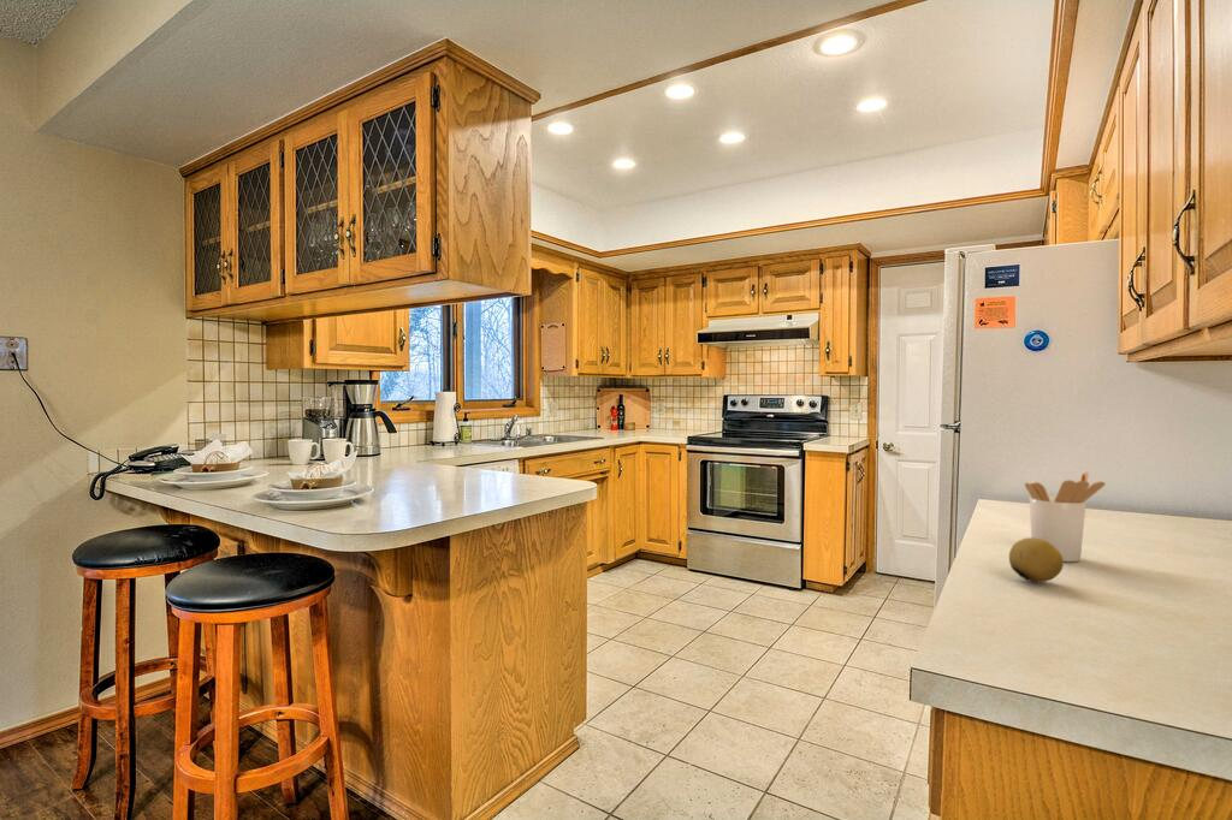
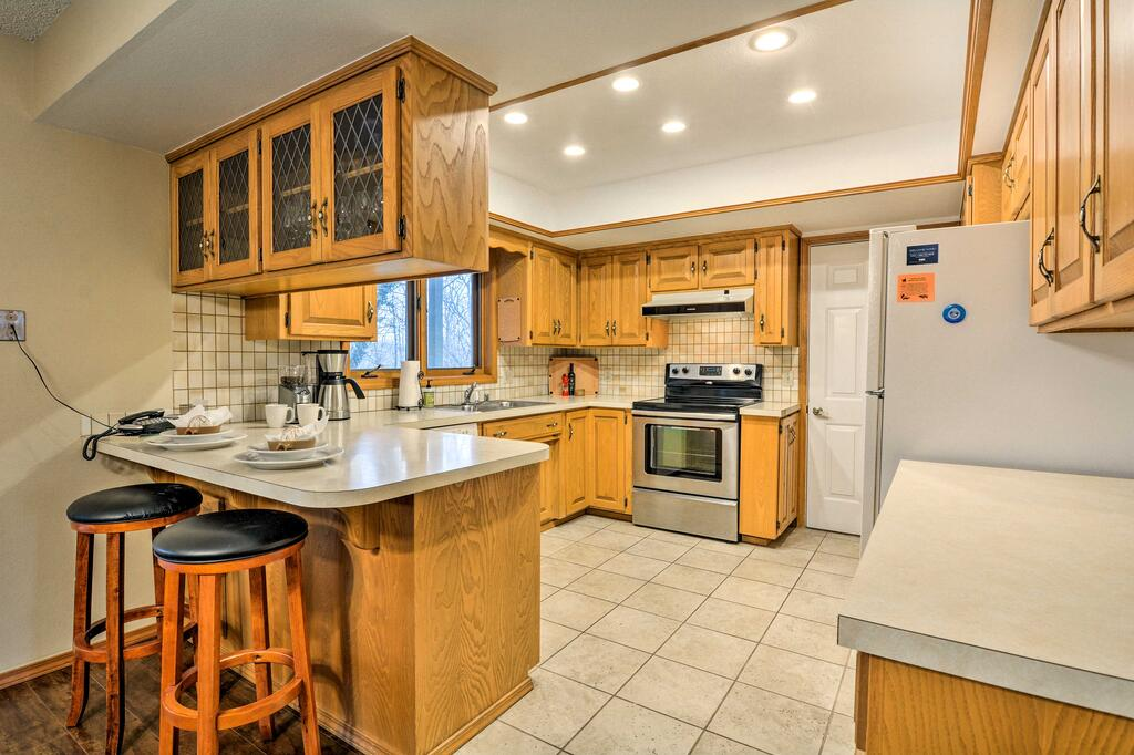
- utensil holder [1024,470,1107,563]
- fruit [1008,536,1065,583]
